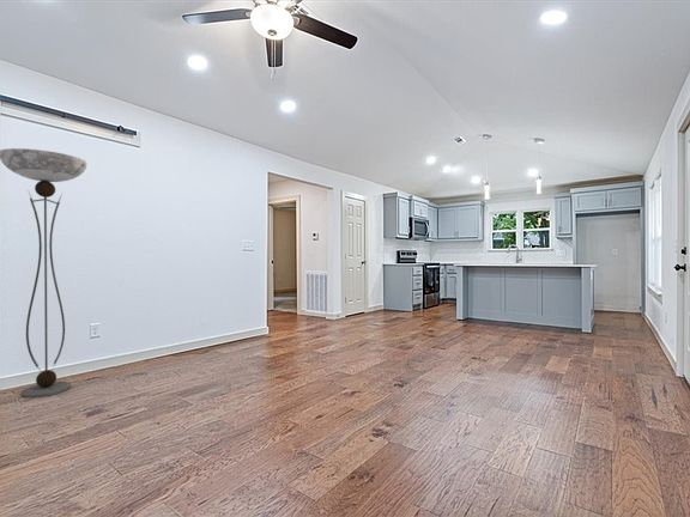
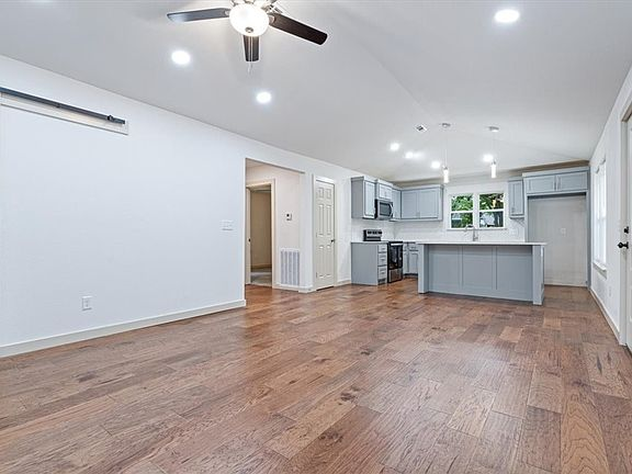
- floor lamp [0,147,89,399]
